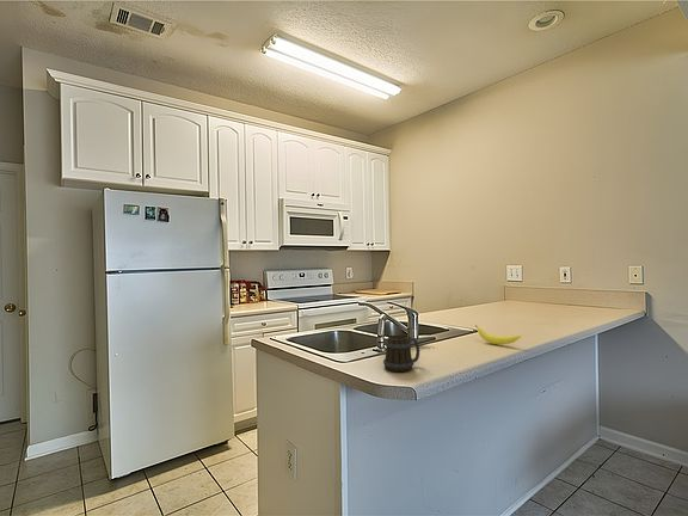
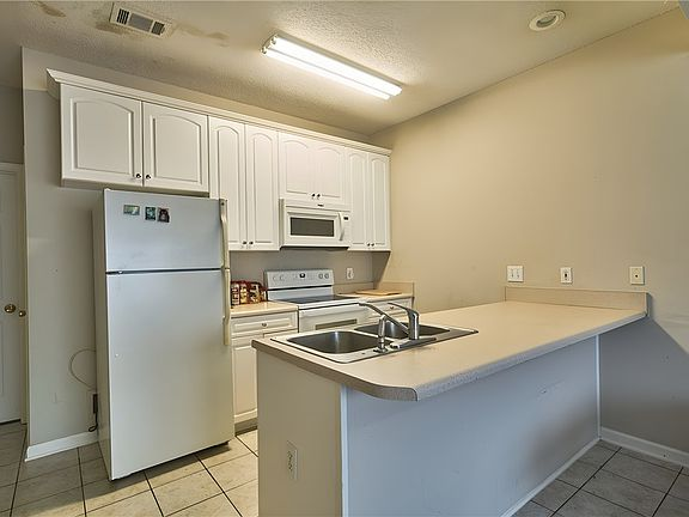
- mug [382,334,420,373]
- banana [474,324,522,345]
